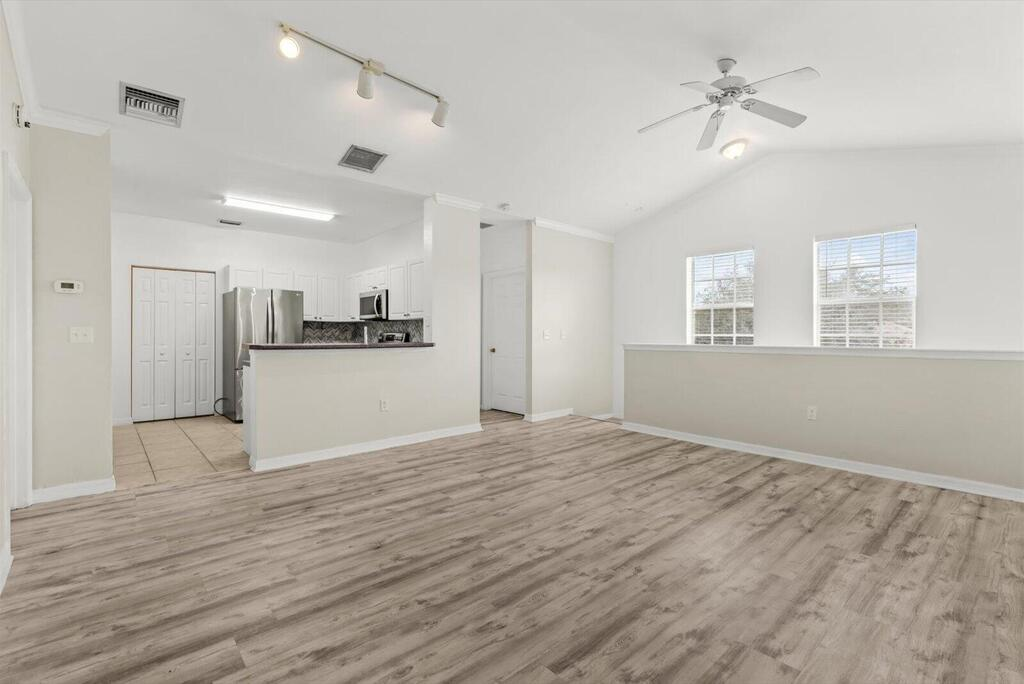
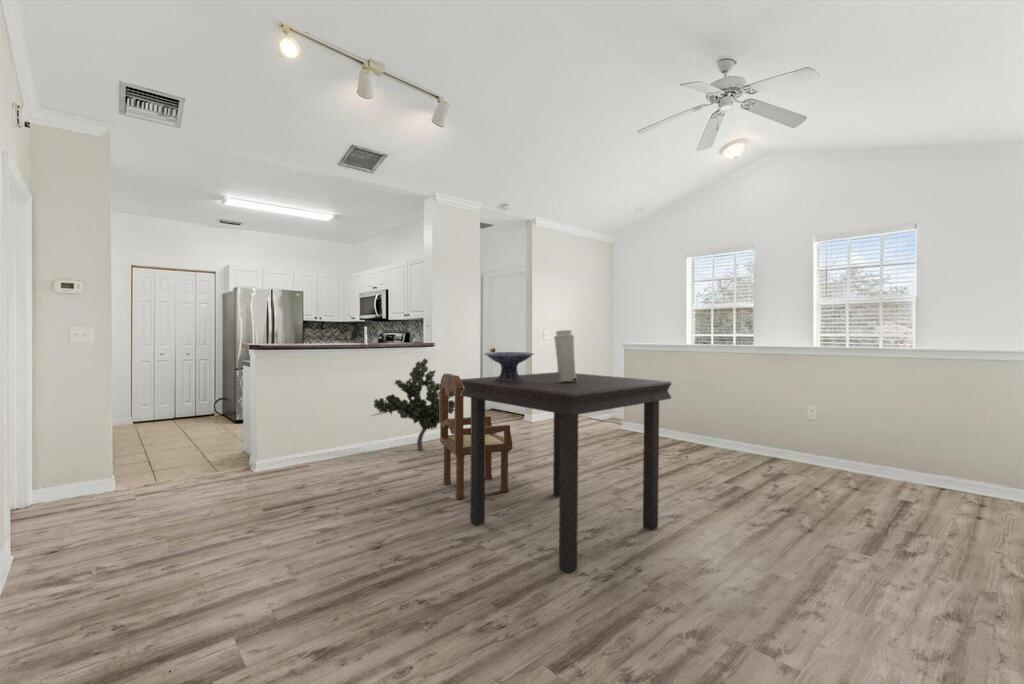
+ vase [553,329,577,382]
+ dining table [460,371,673,574]
+ decorative bowl [483,351,535,382]
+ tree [371,357,455,452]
+ dining chair [439,373,513,500]
